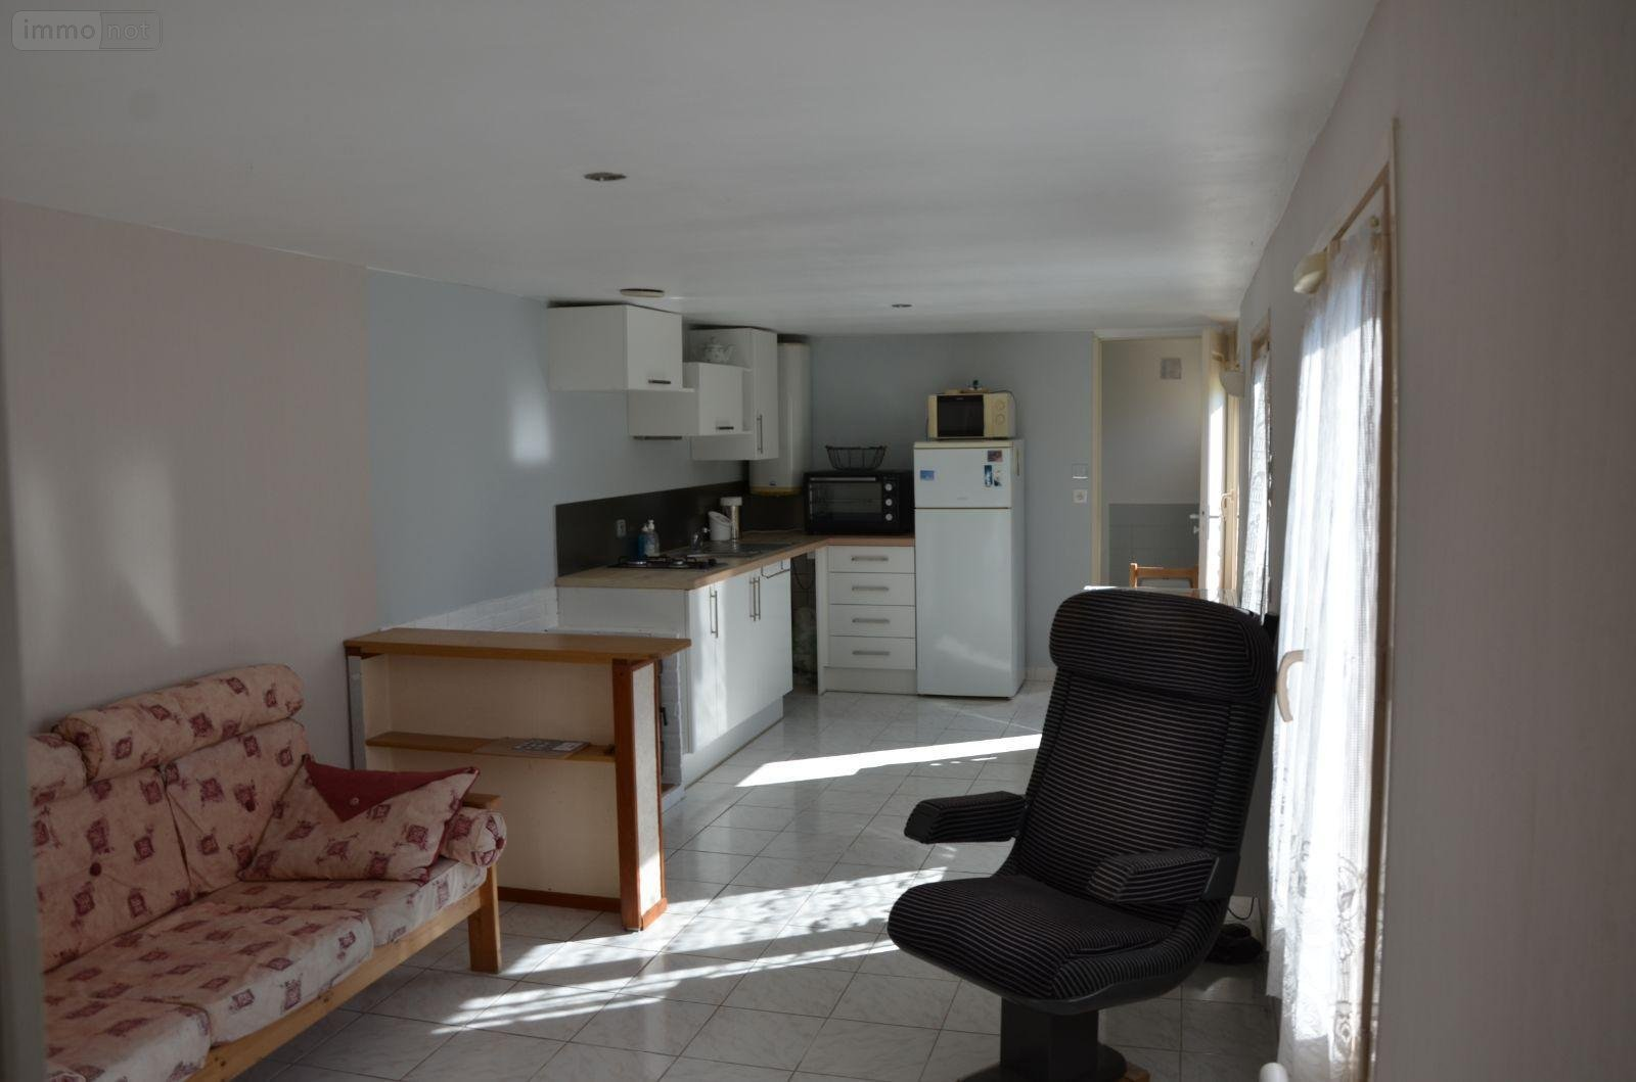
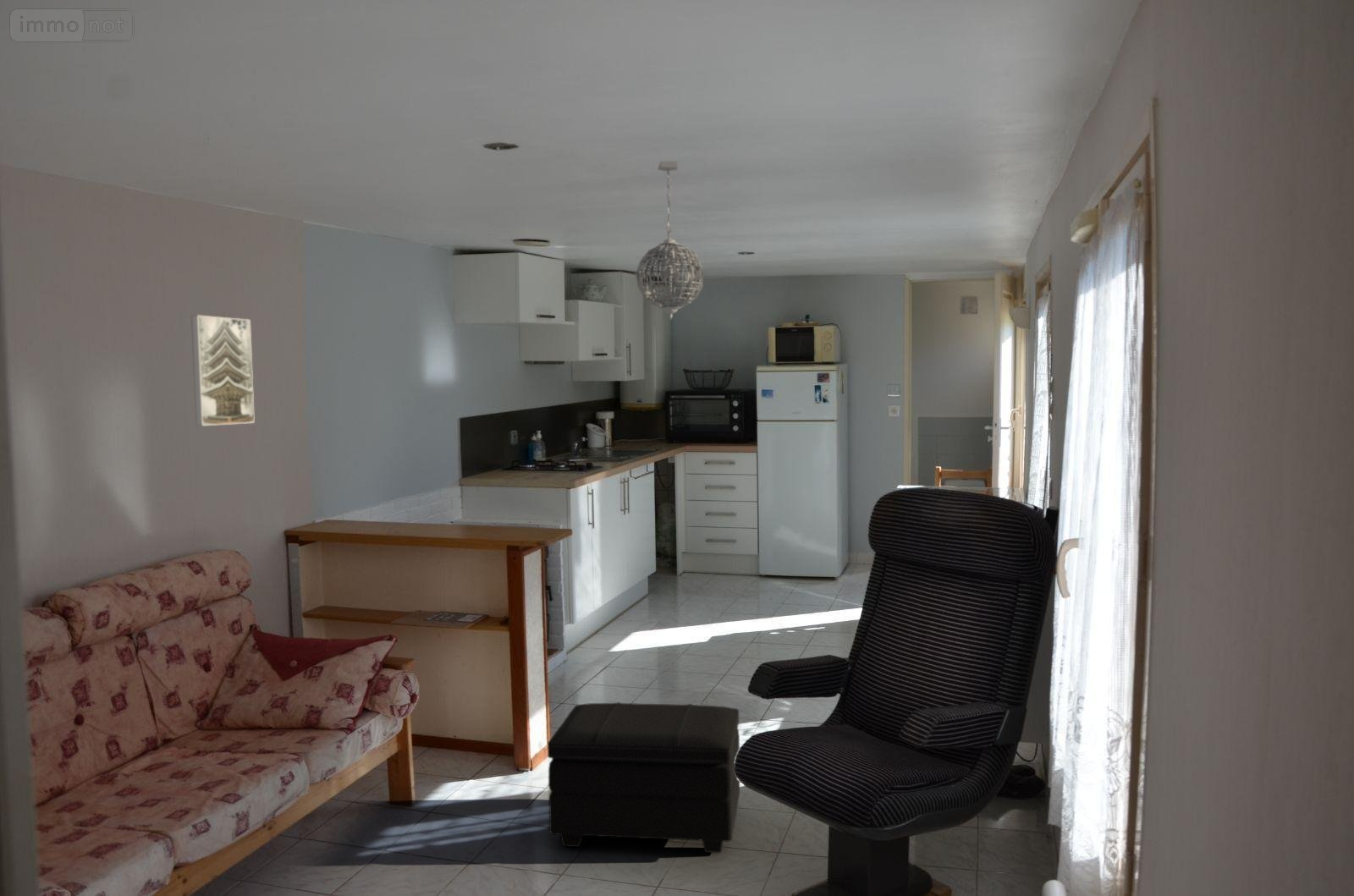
+ footstool [547,701,740,854]
+ pendant light [635,161,705,322]
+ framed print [190,315,256,426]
